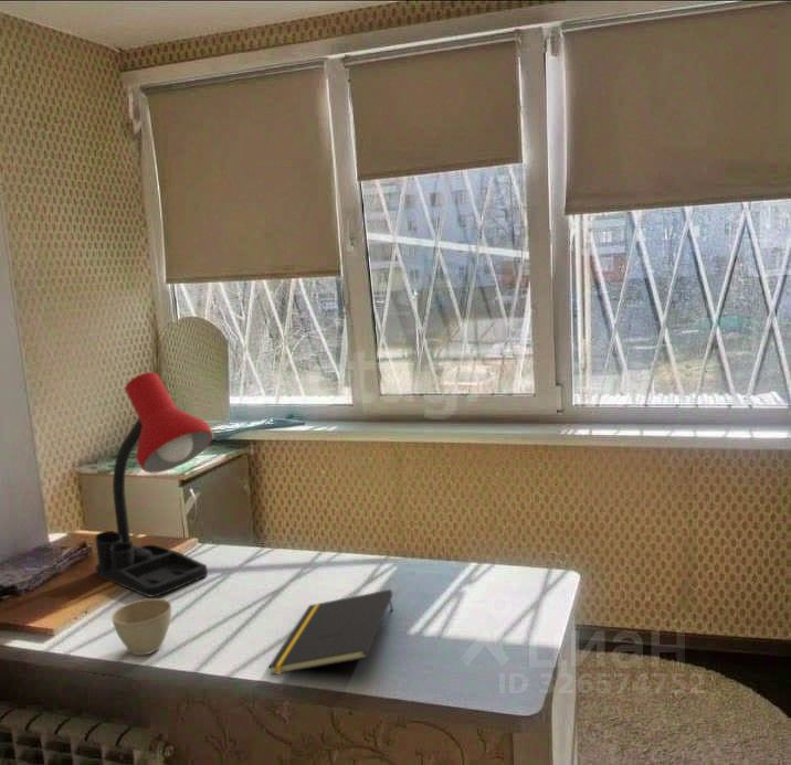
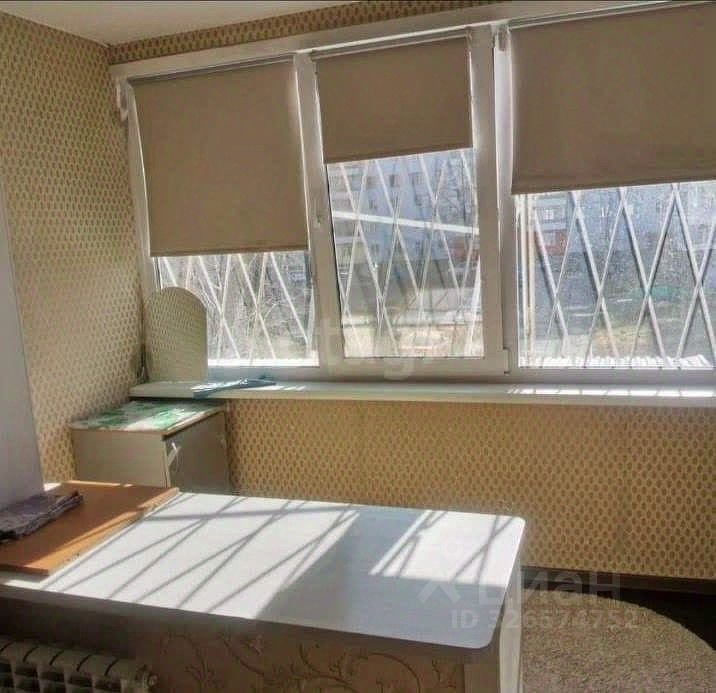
- notepad [267,588,394,677]
- flower pot [110,597,172,657]
- desk lamp [94,371,214,598]
